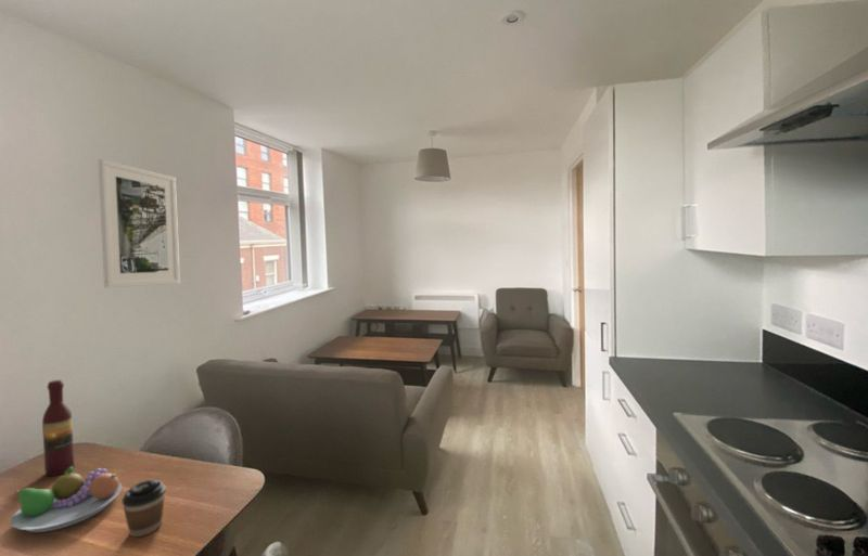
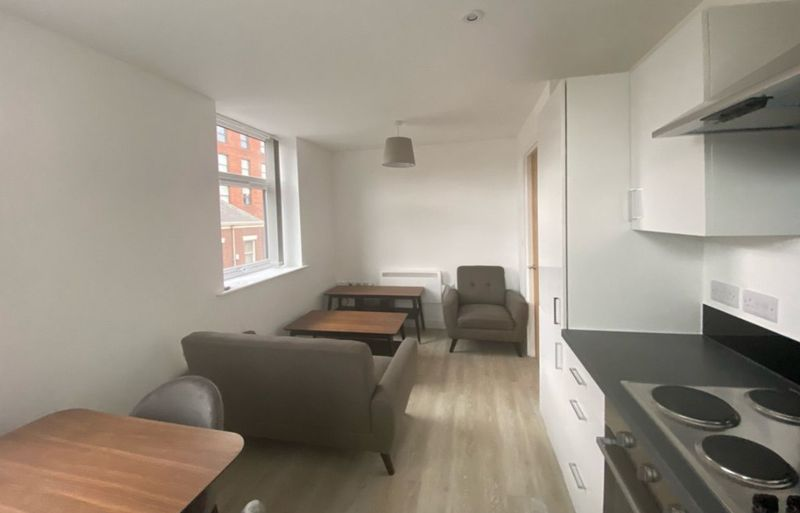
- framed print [97,158,181,288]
- coffee cup [120,479,167,538]
- wine bottle [41,379,76,477]
- fruit bowl [9,467,123,533]
